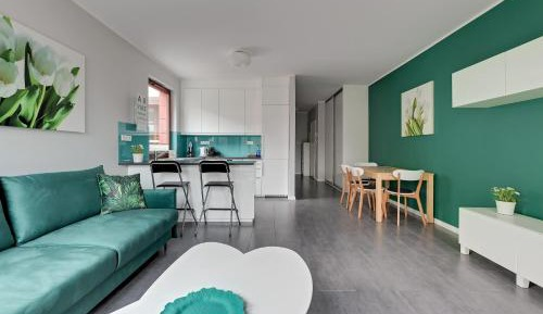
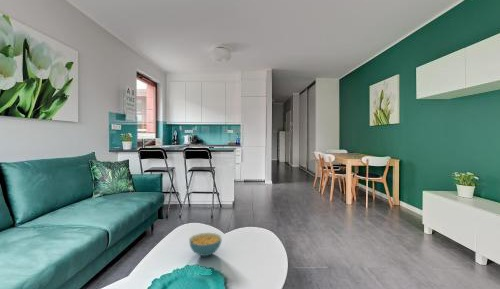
+ cereal bowl [188,232,223,257]
